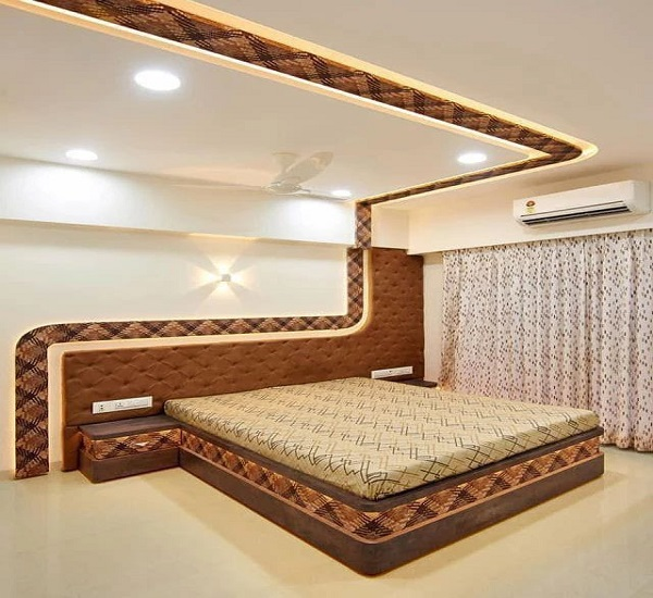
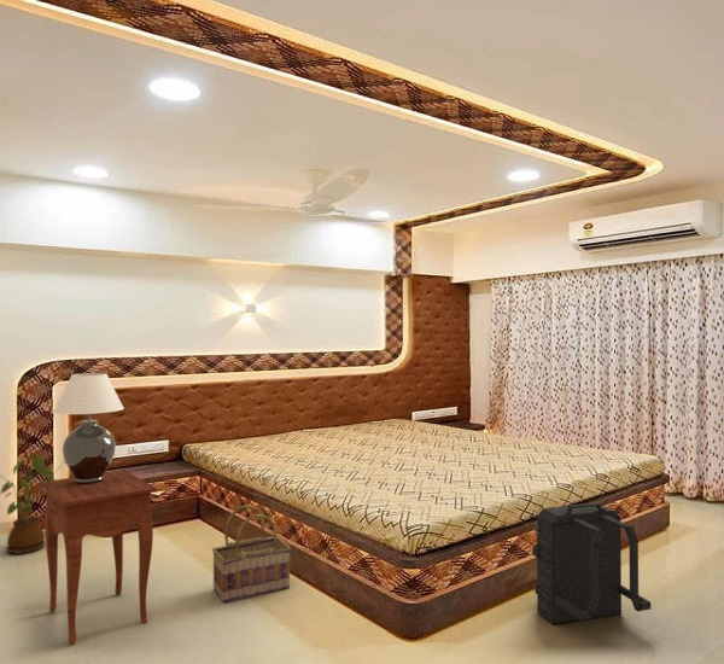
+ basket [211,503,292,604]
+ table lamp [52,372,125,484]
+ side table [40,470,158,647]
+ house plant [0,453,74,555]
+ backpack [531,502,652,625]
